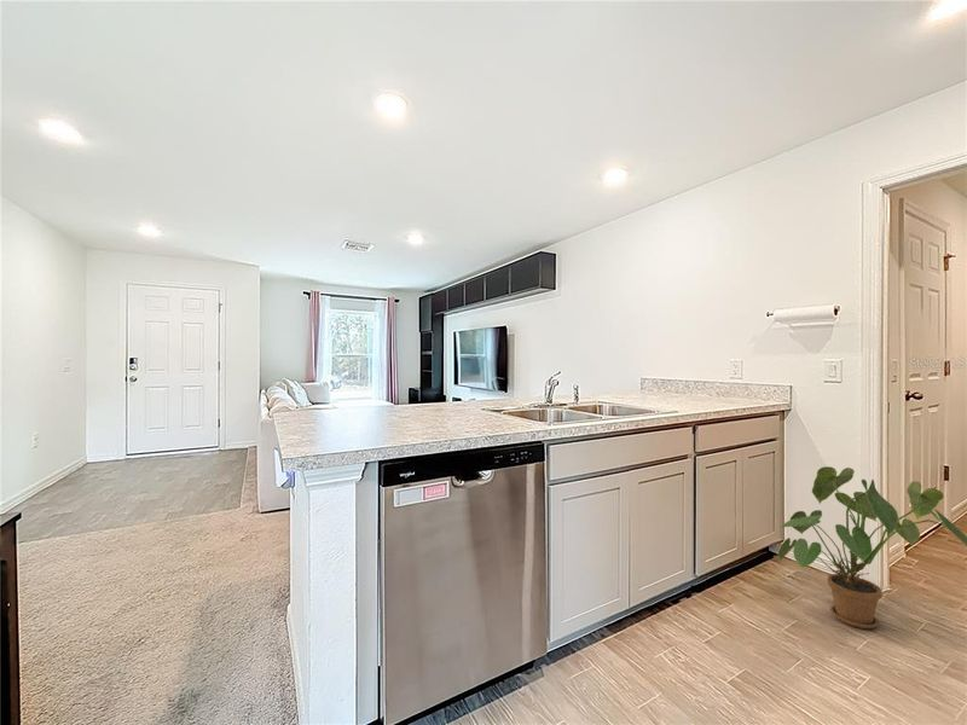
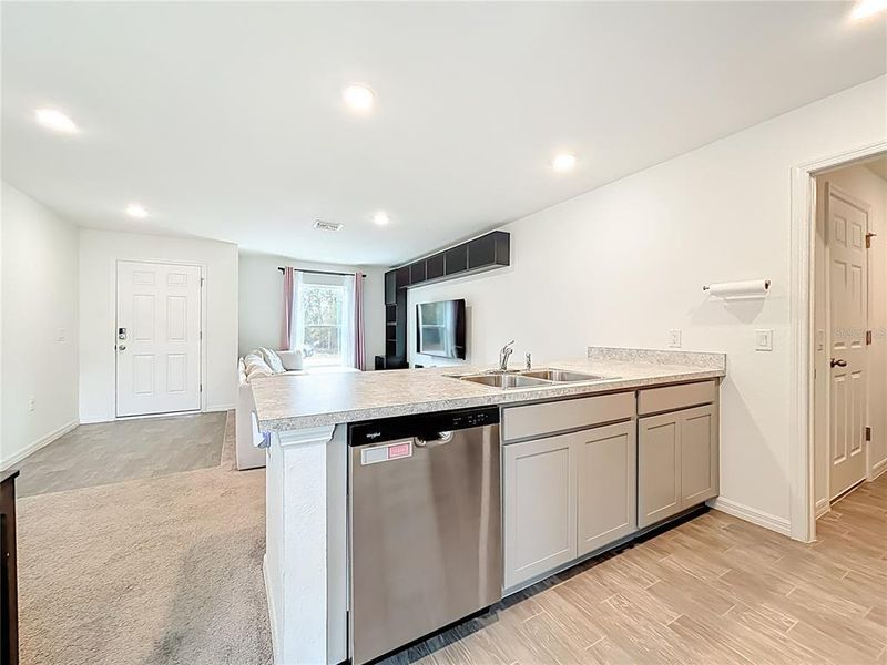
- house plant [777,465,967,630]
